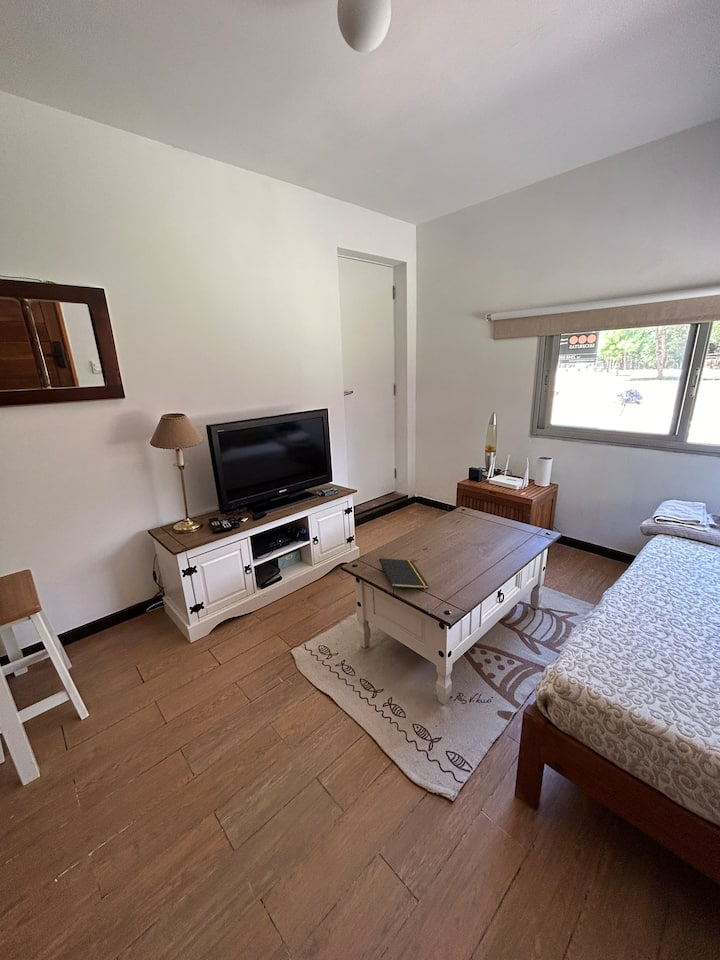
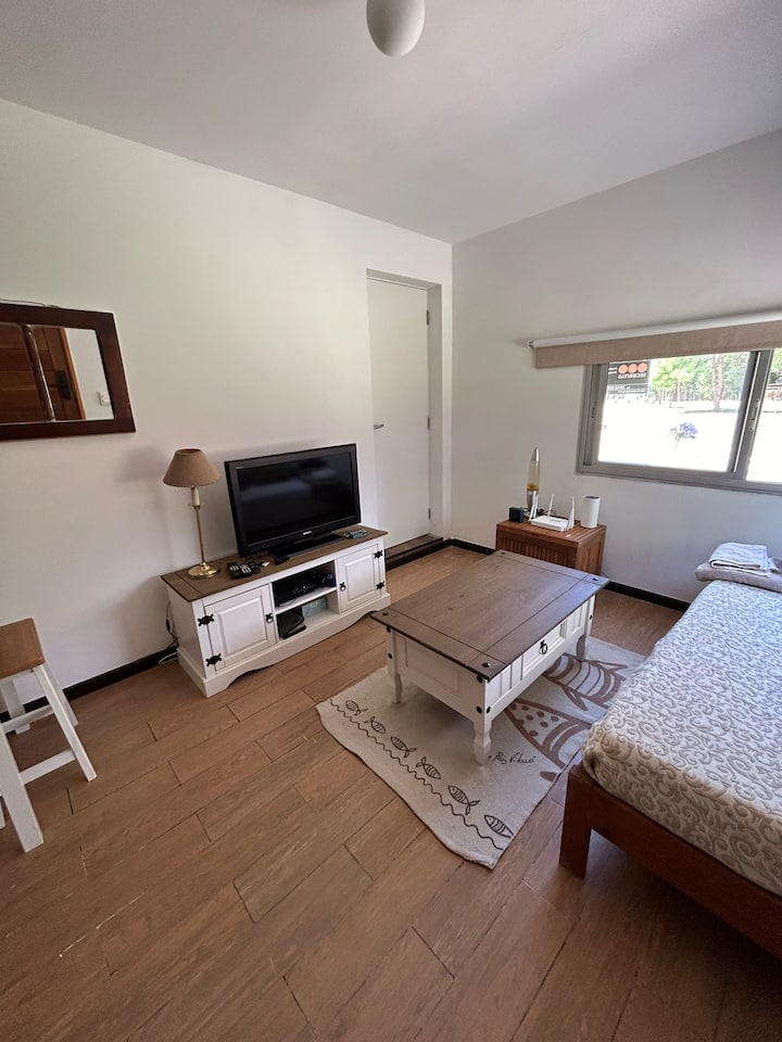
- notepad [378,557,429,595]
